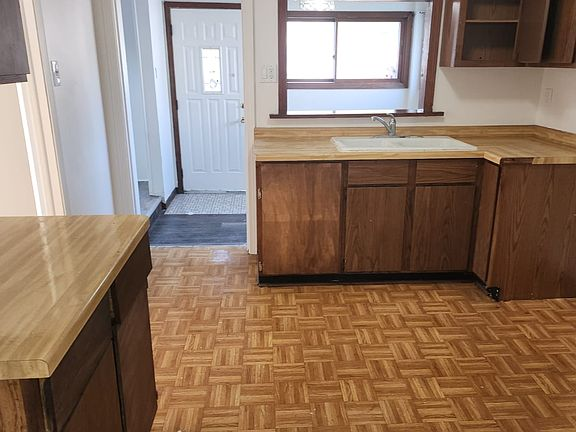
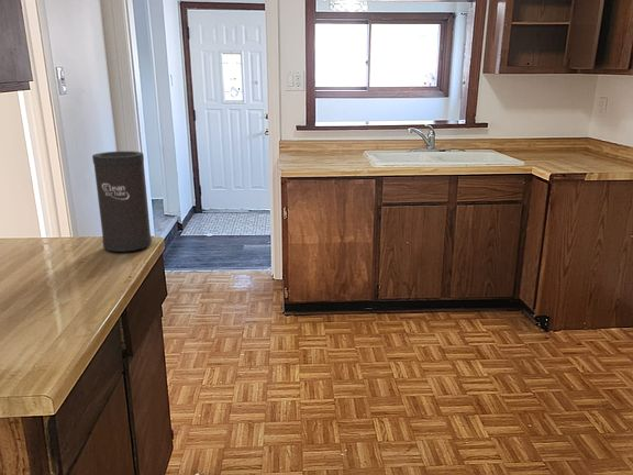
+ speaker [91,151,153,253]
